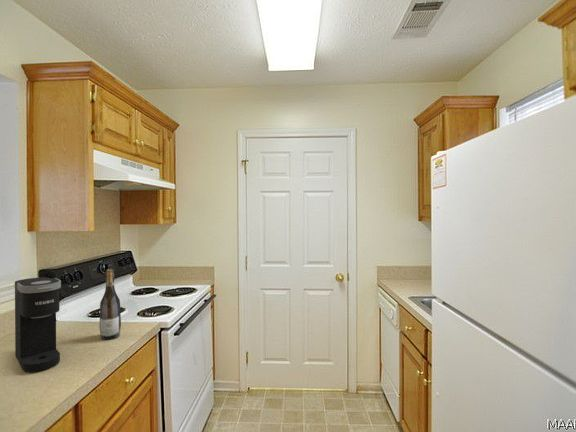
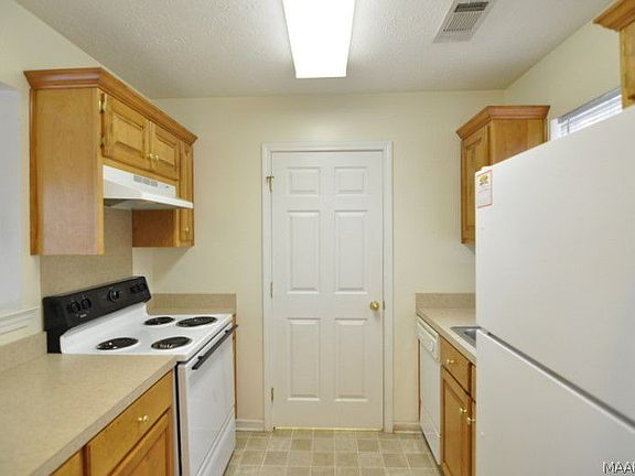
- coffee maker [14,276,62,373]
- wine bottle [99,268,122,341]
